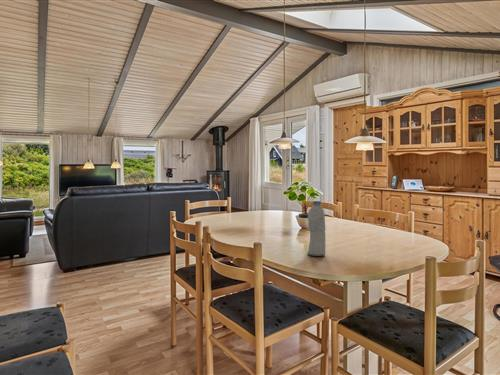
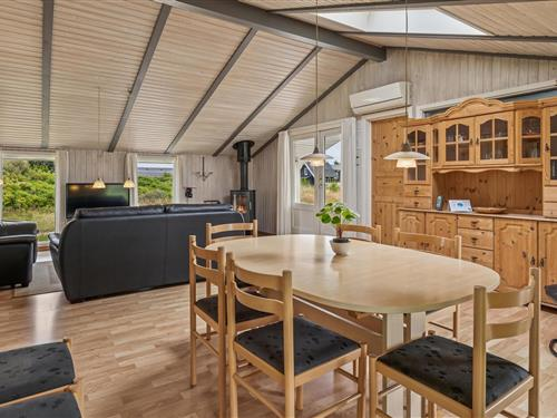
- water bottle [306,200,327,257]
